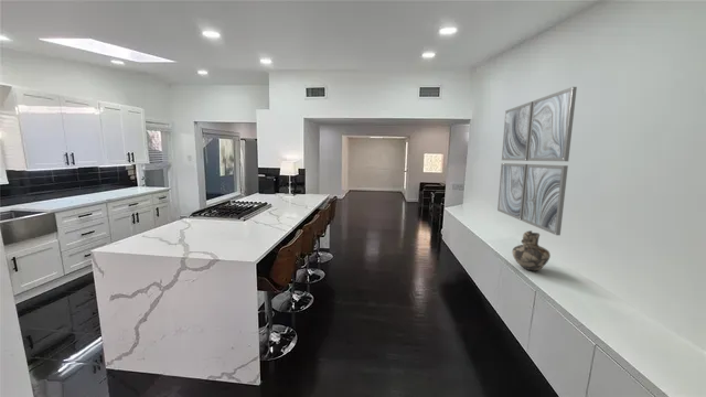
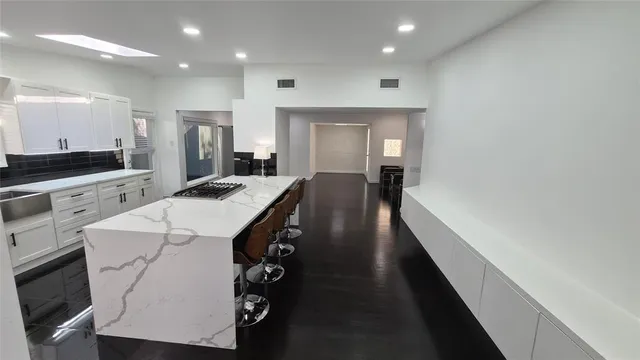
- wall art [496,86,578,236]
- vase [511,229,552,271]
